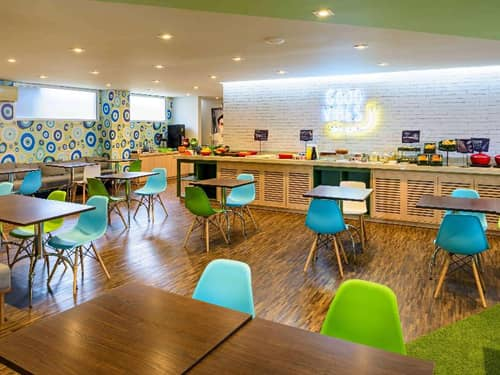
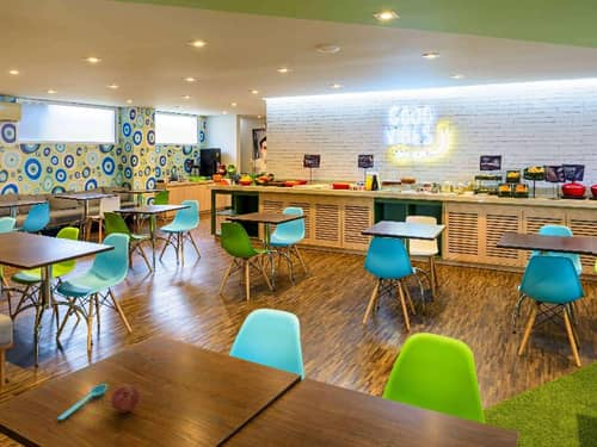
+ spoon [56,383,109,421]
+ fruit [111,384,141,414]
